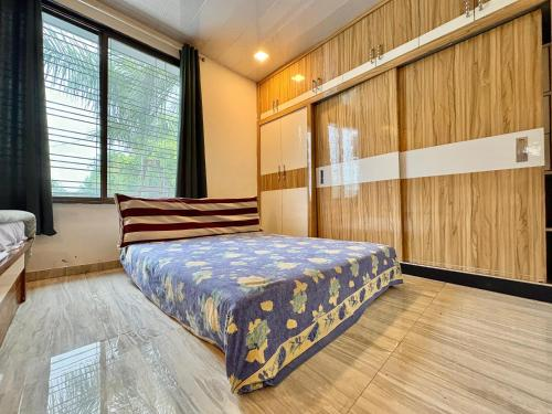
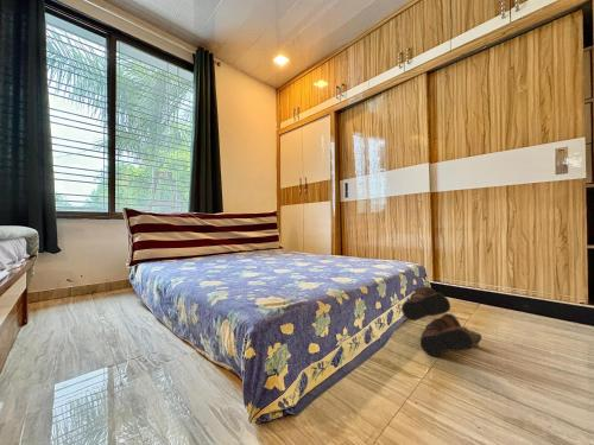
+ boots [400,285,482,358]
